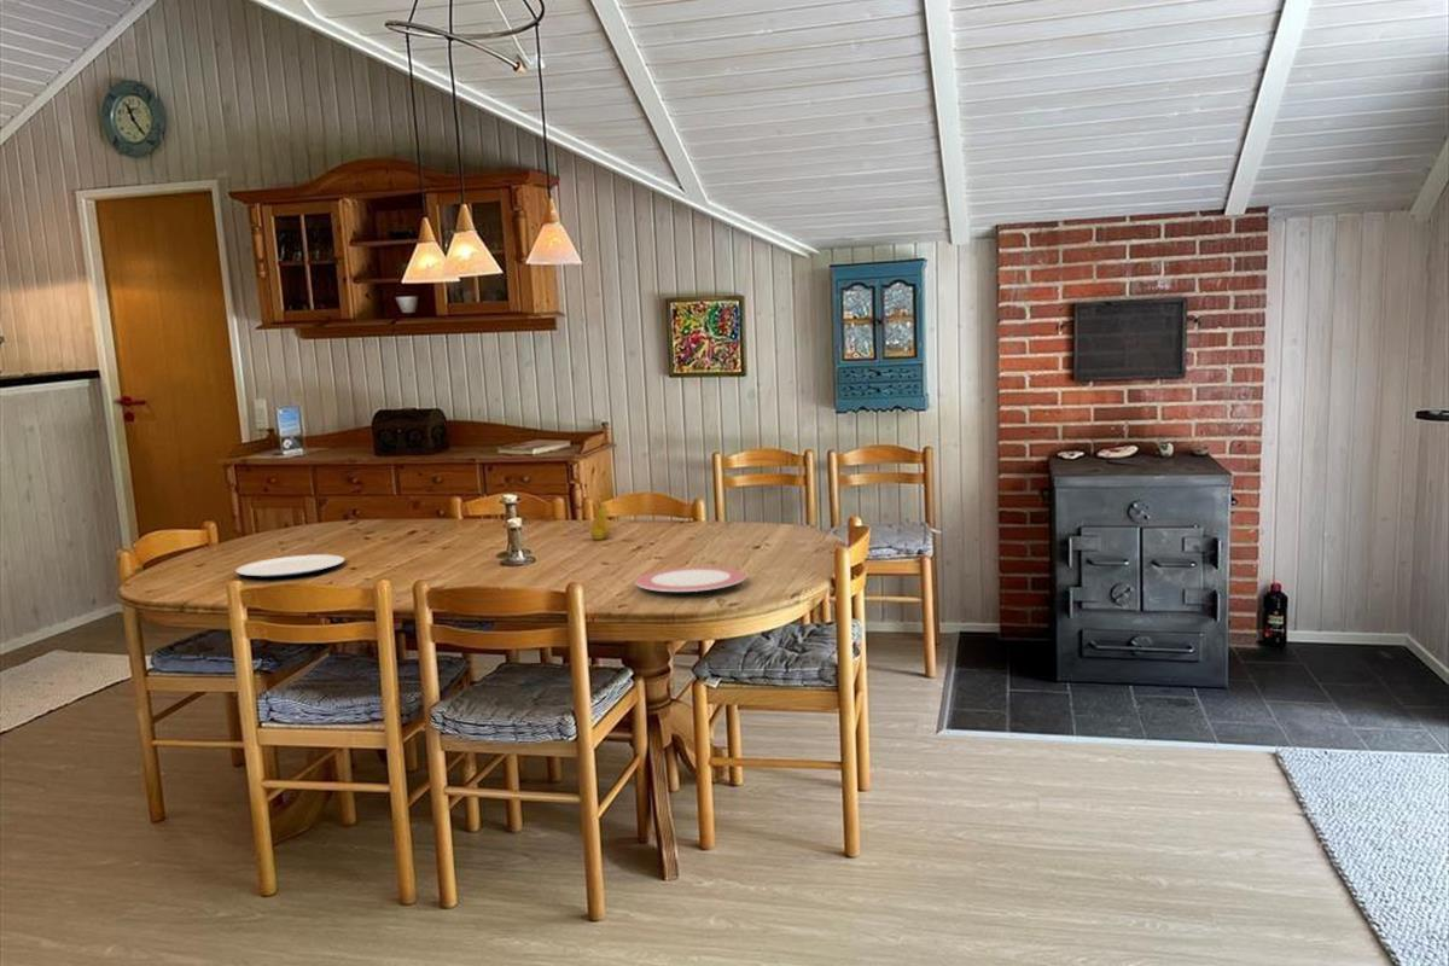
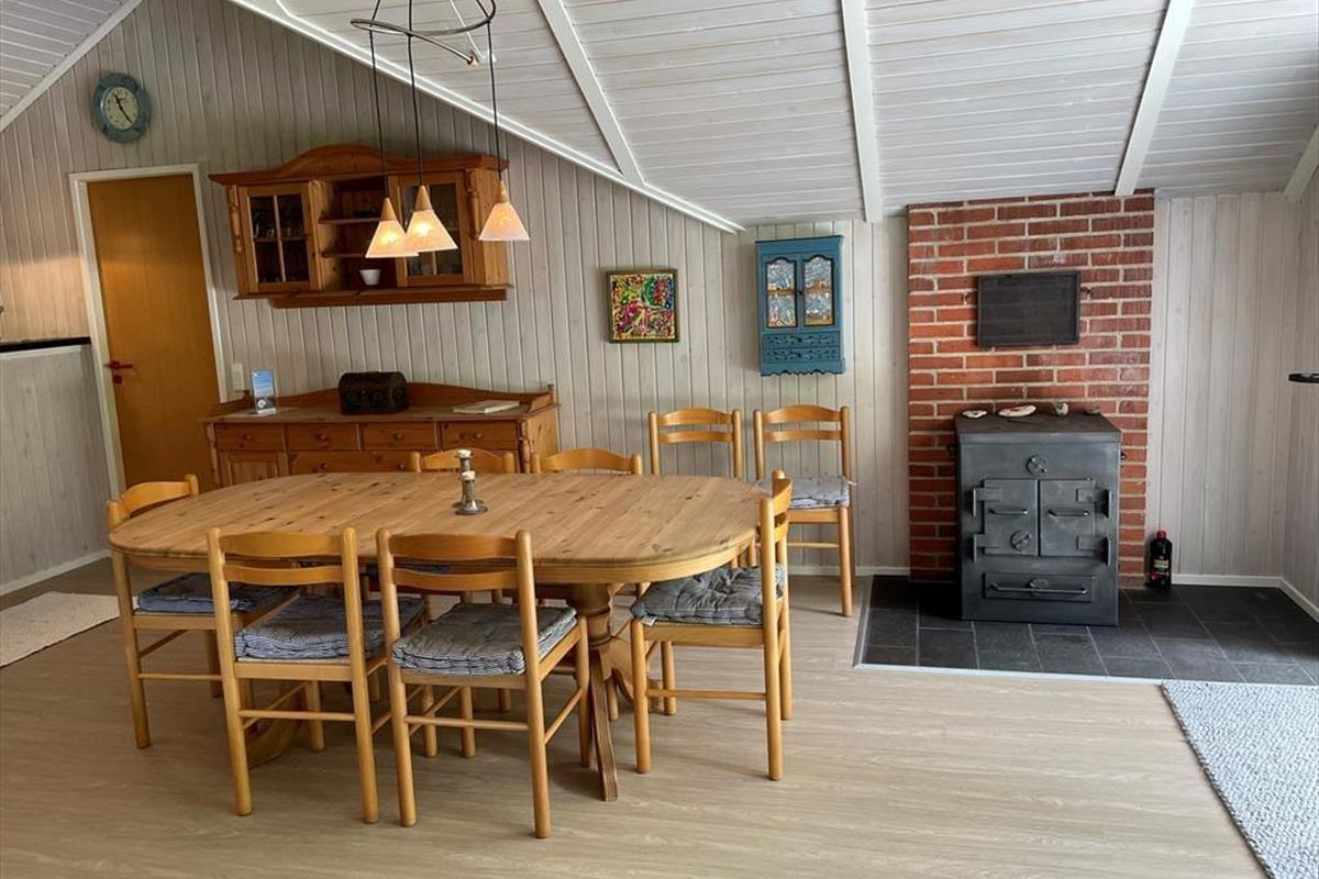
- plate [634,565,747,593]
- plate [234,553,345,578]
- fruit [589,500,611,541]
